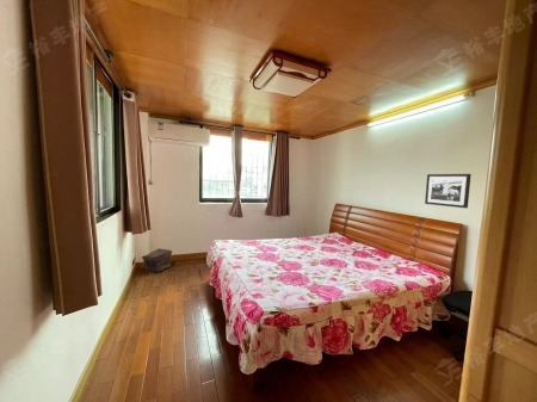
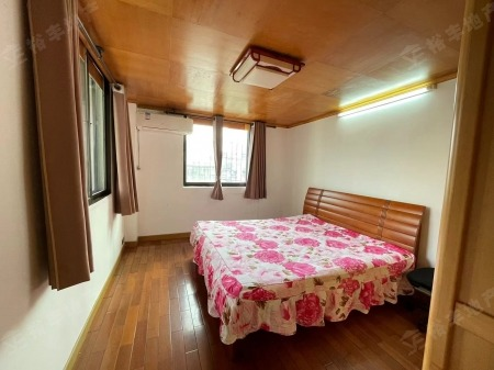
- pouch [141,247,173,274]
- picture frame [424,173,473,209]
